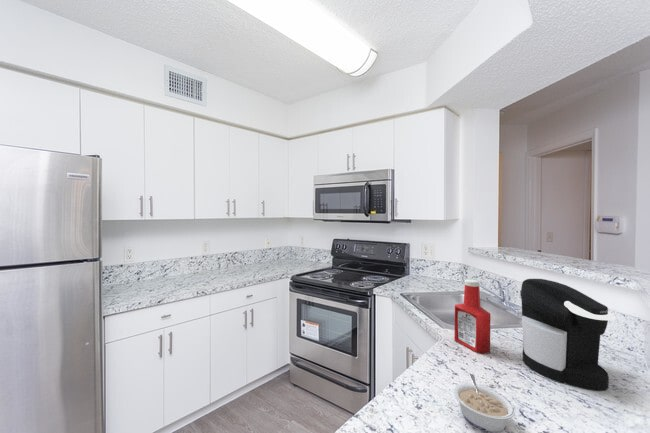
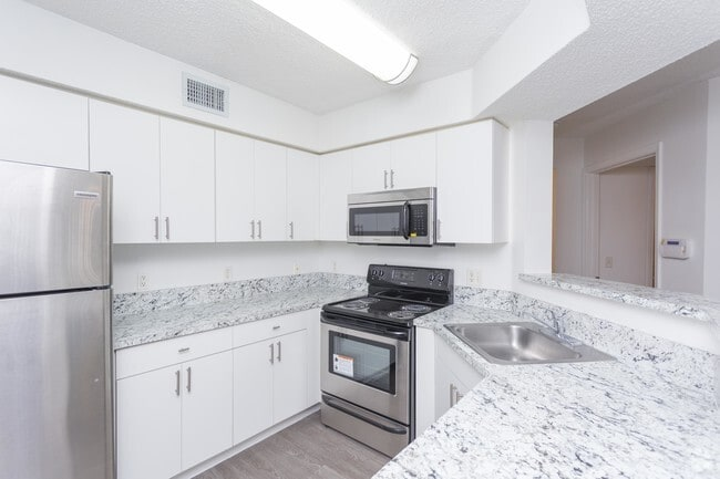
- coffee maker [519,278,616,392]
- legume [452,373,516,433]
- soap bottle [454,278,492,355]
